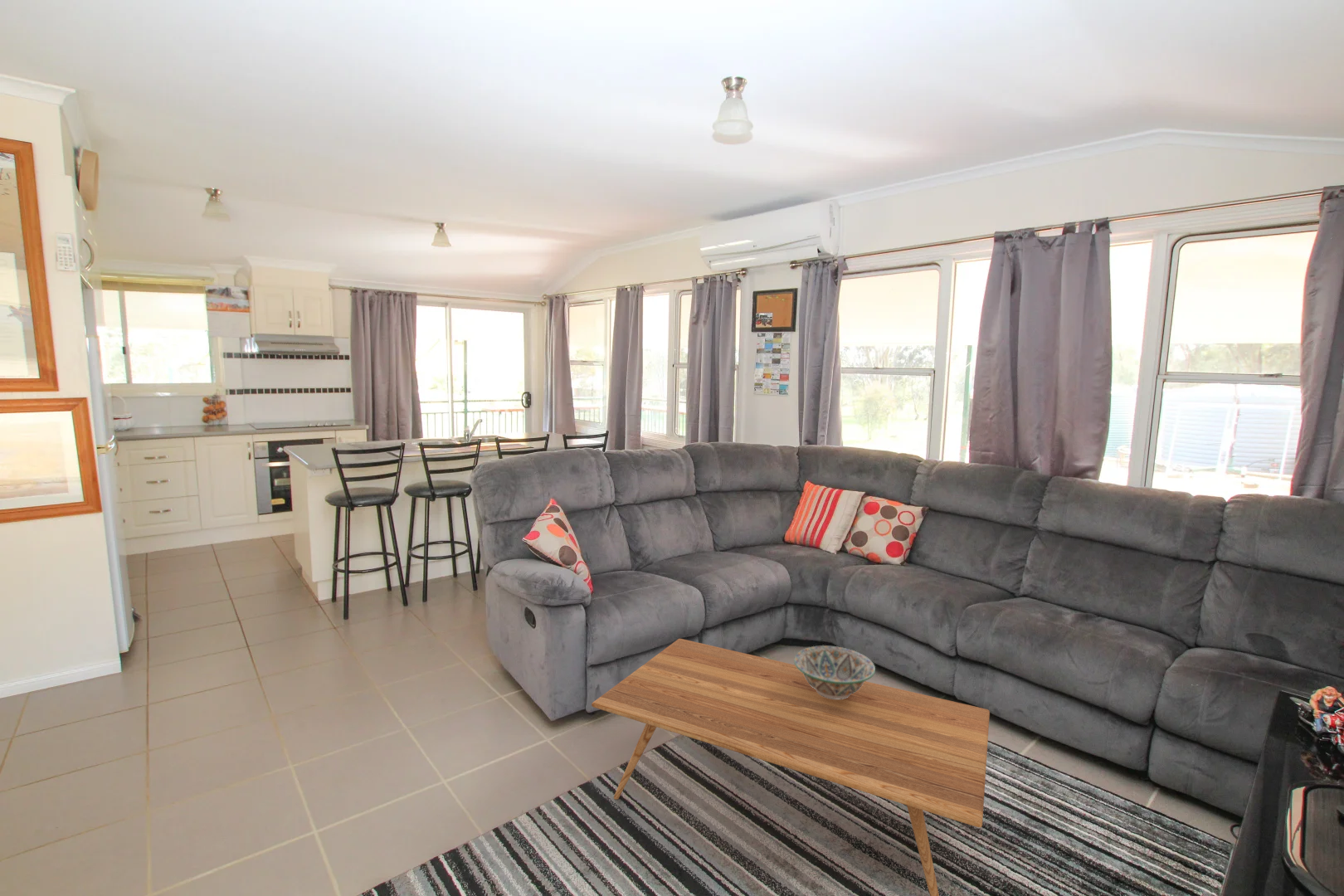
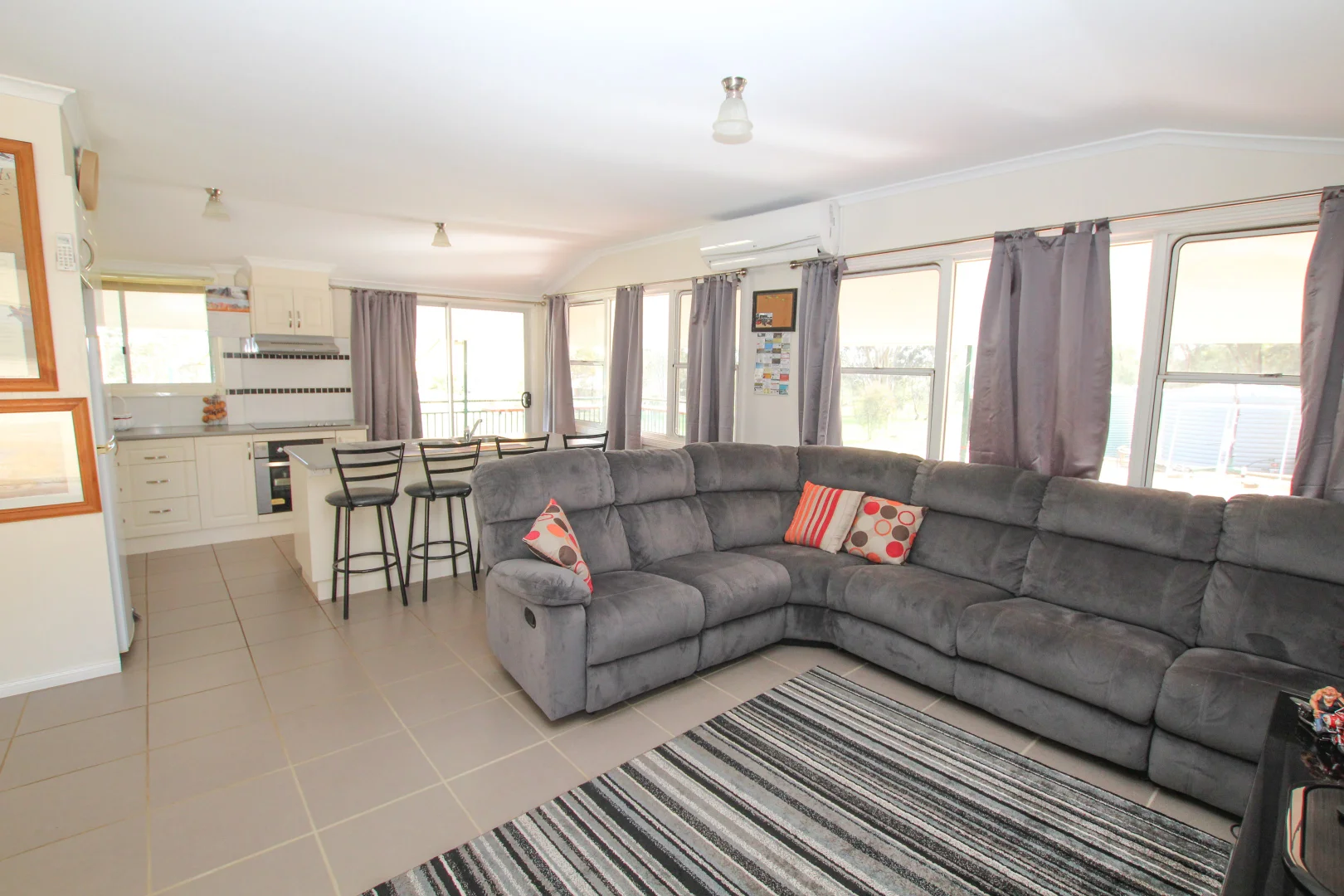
- decorative bowl [793,645,876,699]
- coffee table [591,638,991,896]
